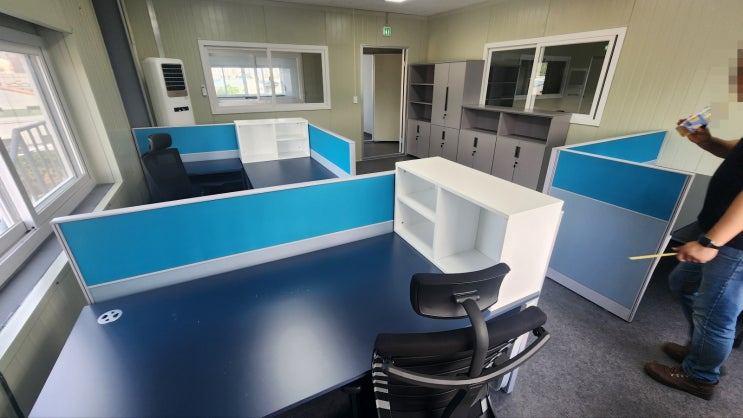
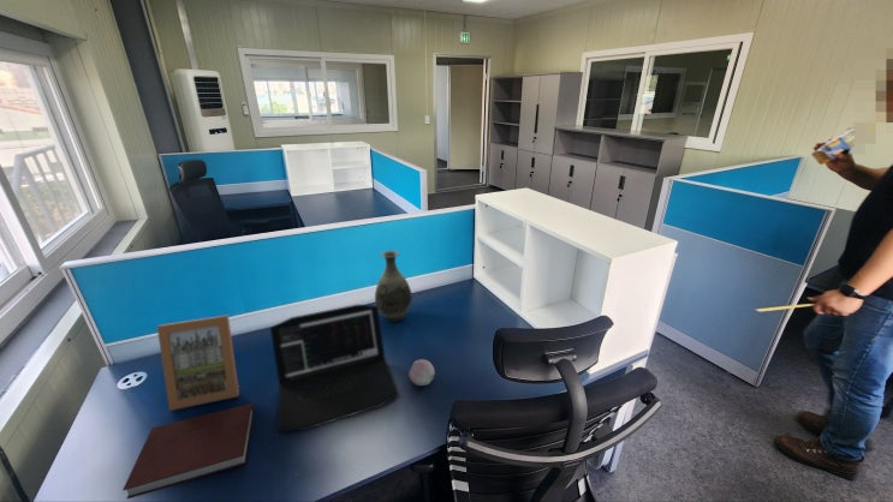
+ picture frame [156,313,240,412]
+ apple [407,358,436,387]
+ vase [374,250,413,323]
+ laptop [269,304,400,432]
+ notebook [121,402,255,500]
